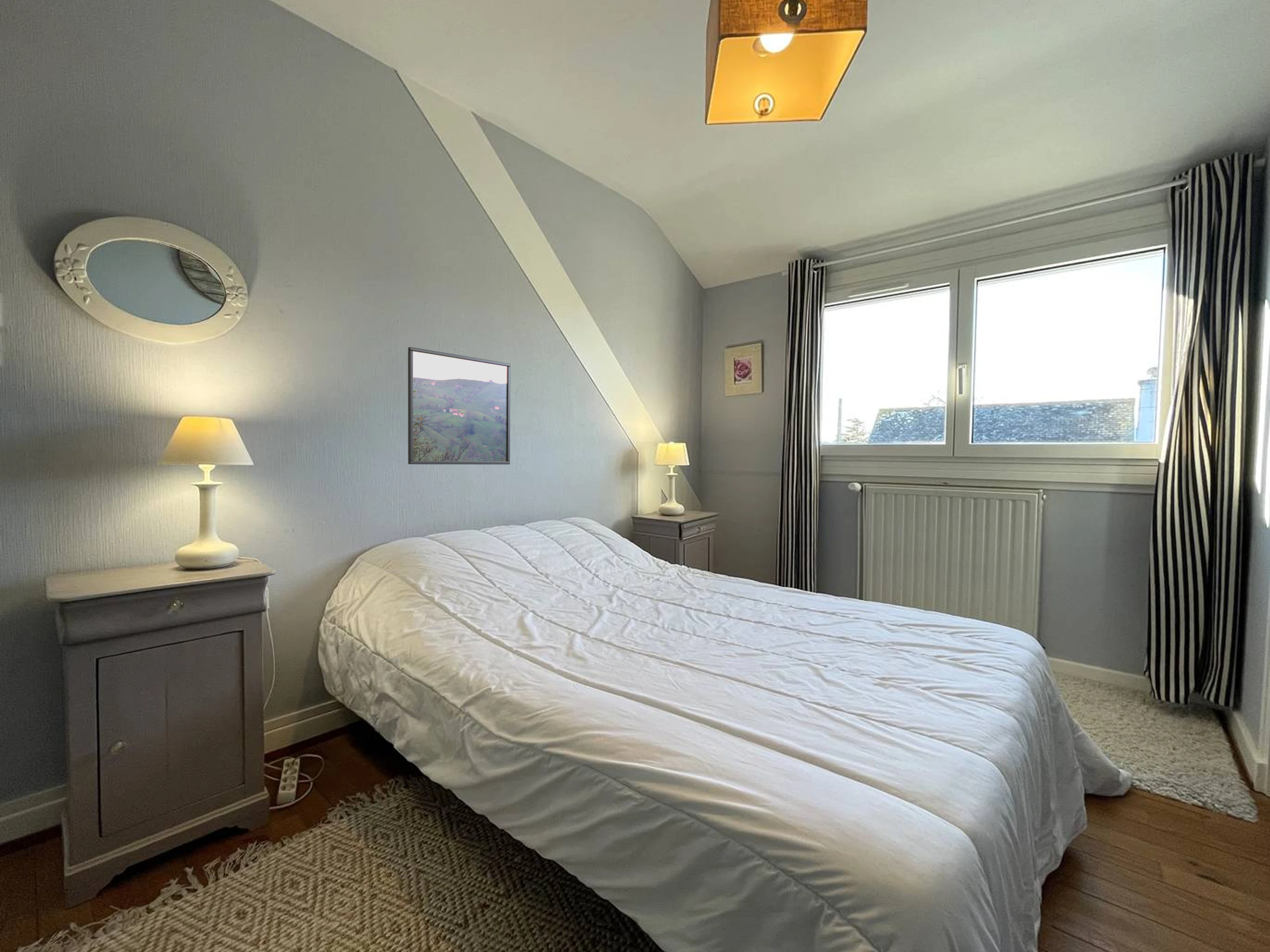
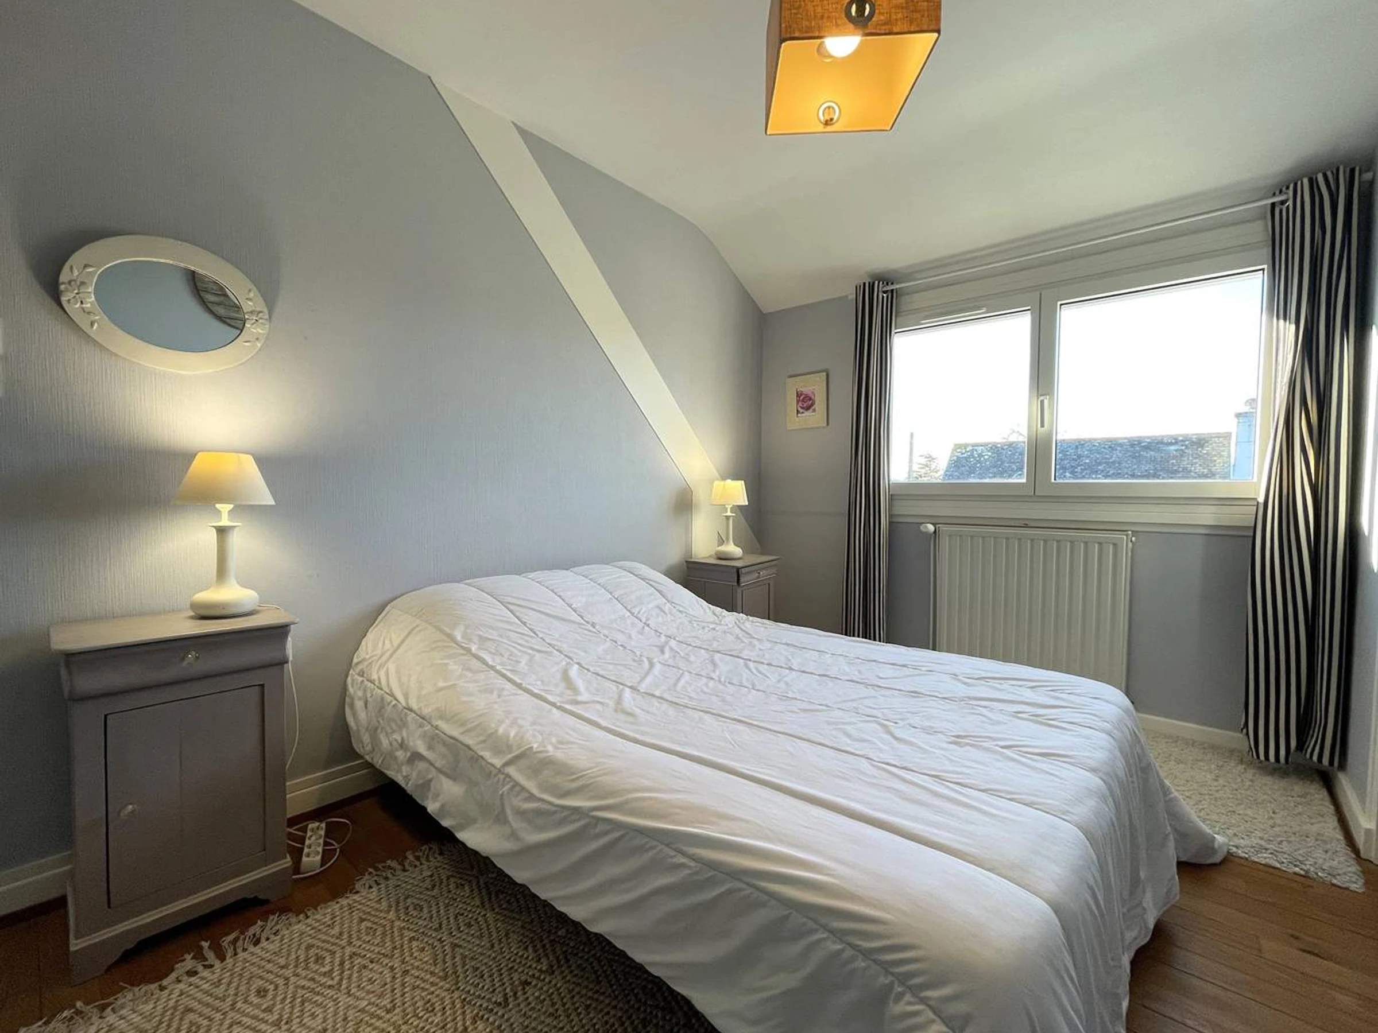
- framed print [407,346,511,465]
